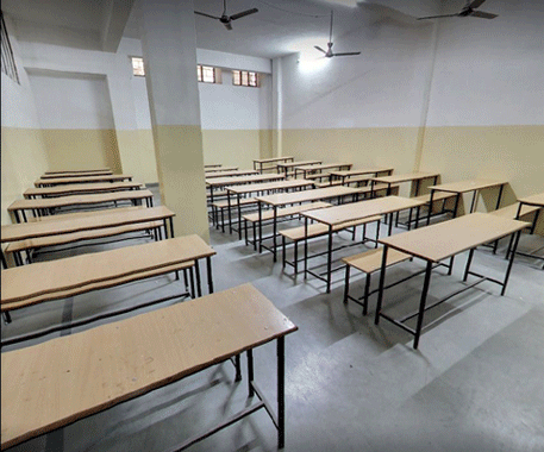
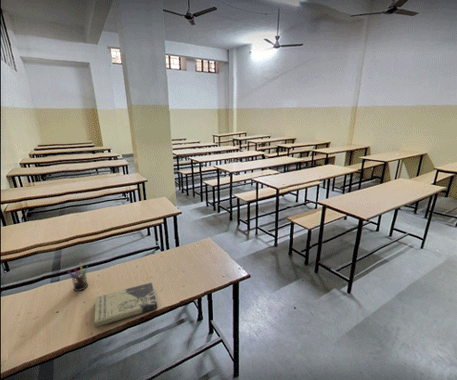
+ book [93,282,159,328]
+ pen holder [67,262,89,292]
